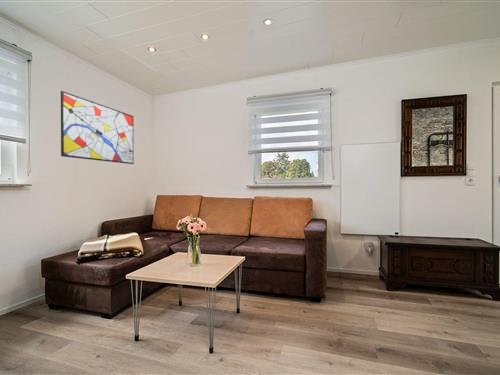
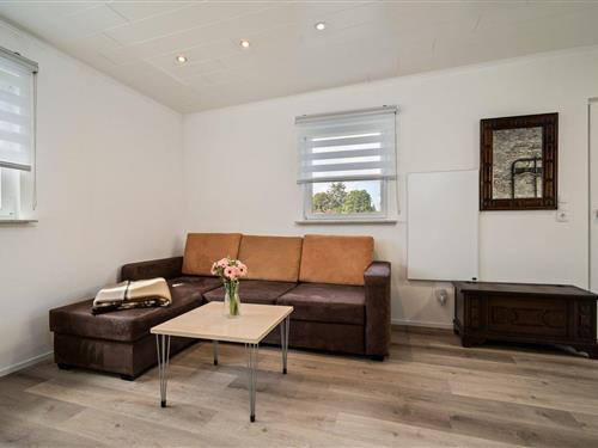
- wall art [60,90,134,165]
